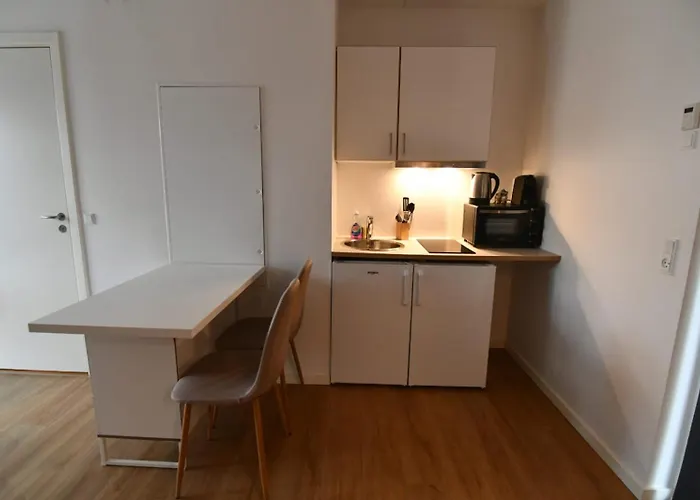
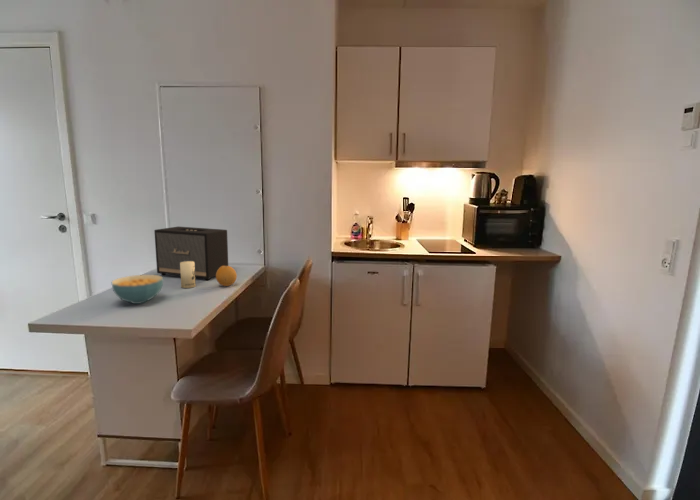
+ fruit [215,265,238,287]
+ speaker [153,226,229,281]
+ cereal bowl [110,274,164,305]
+ candle [180,261,197,289]
